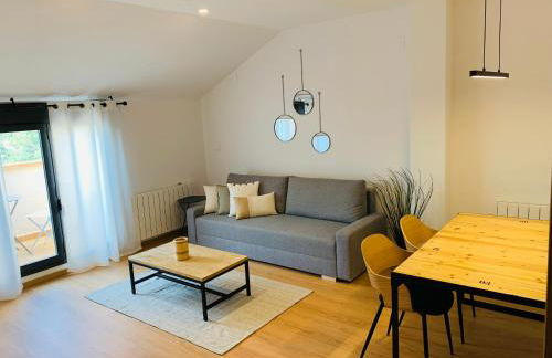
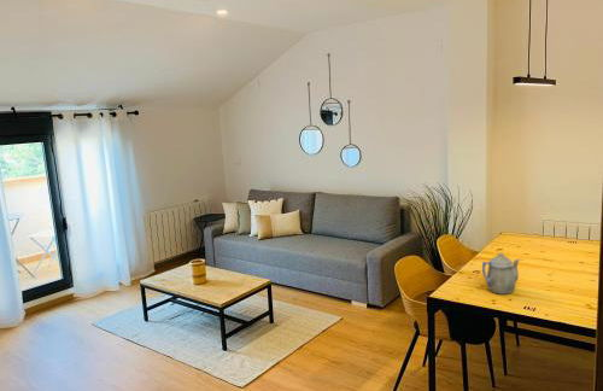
+ teapot [481,251,521,296]
